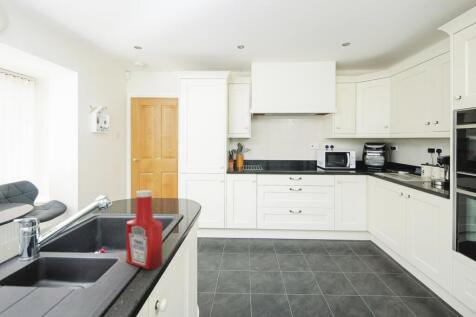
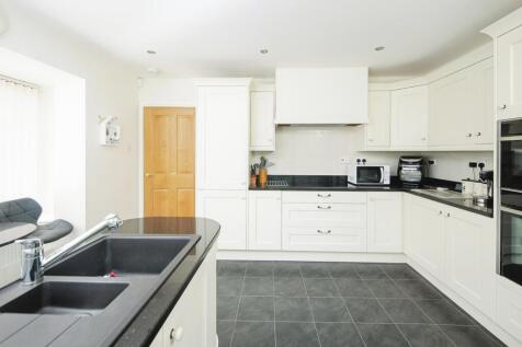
- soap bottle [125,189,163,270]
